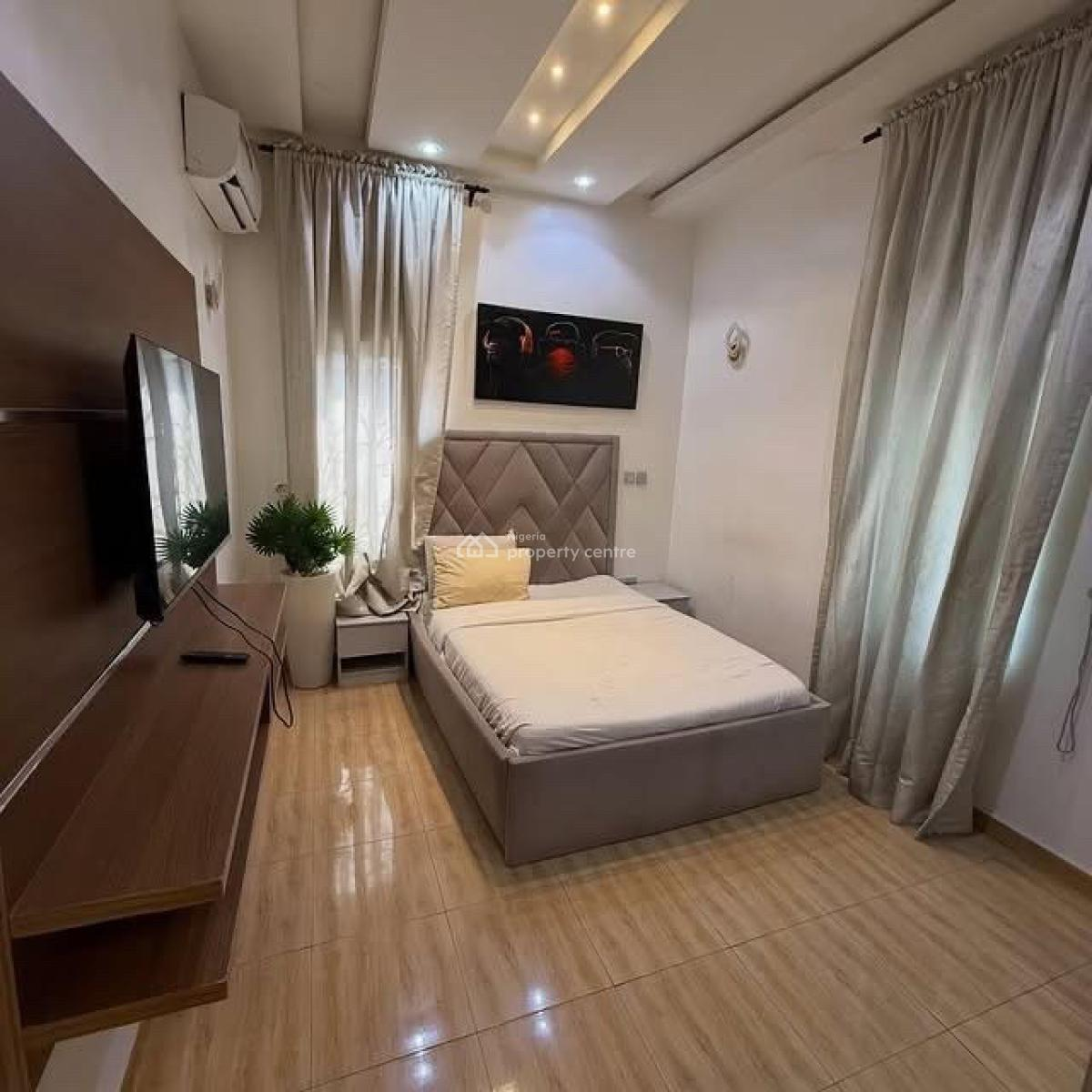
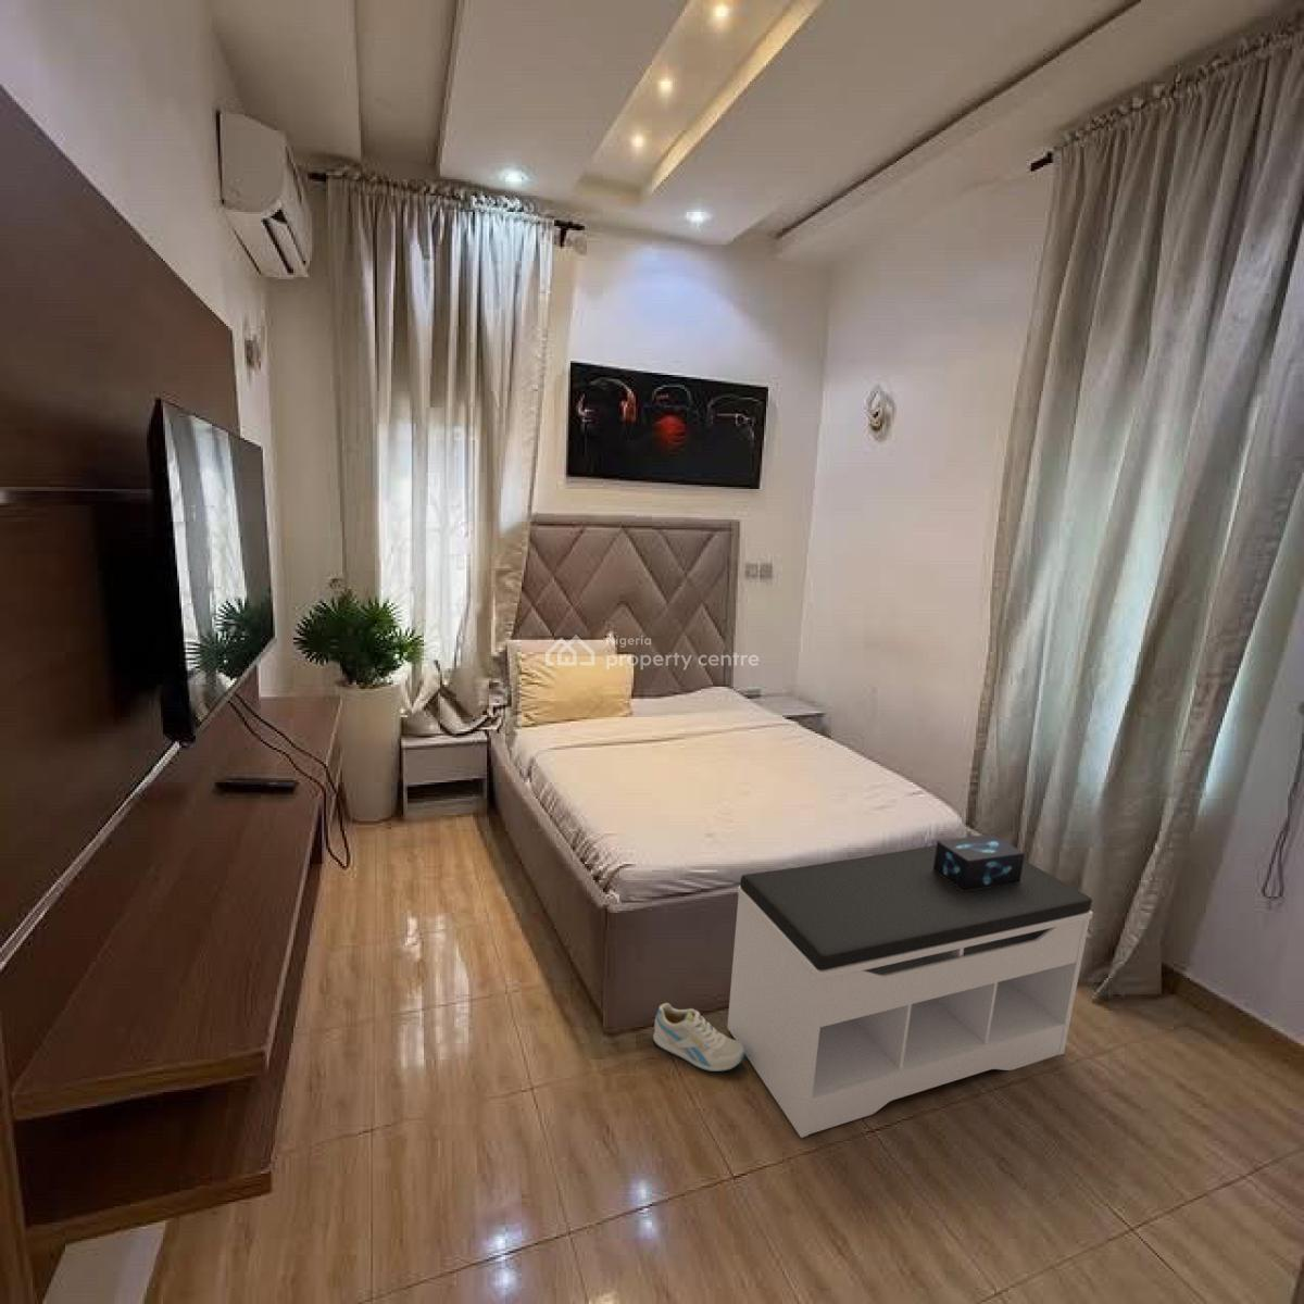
+ sneaker [652,1002,745,1072]
+ bench [726,844,1093,1139]
+ decorative box [934,834,1026,891]
